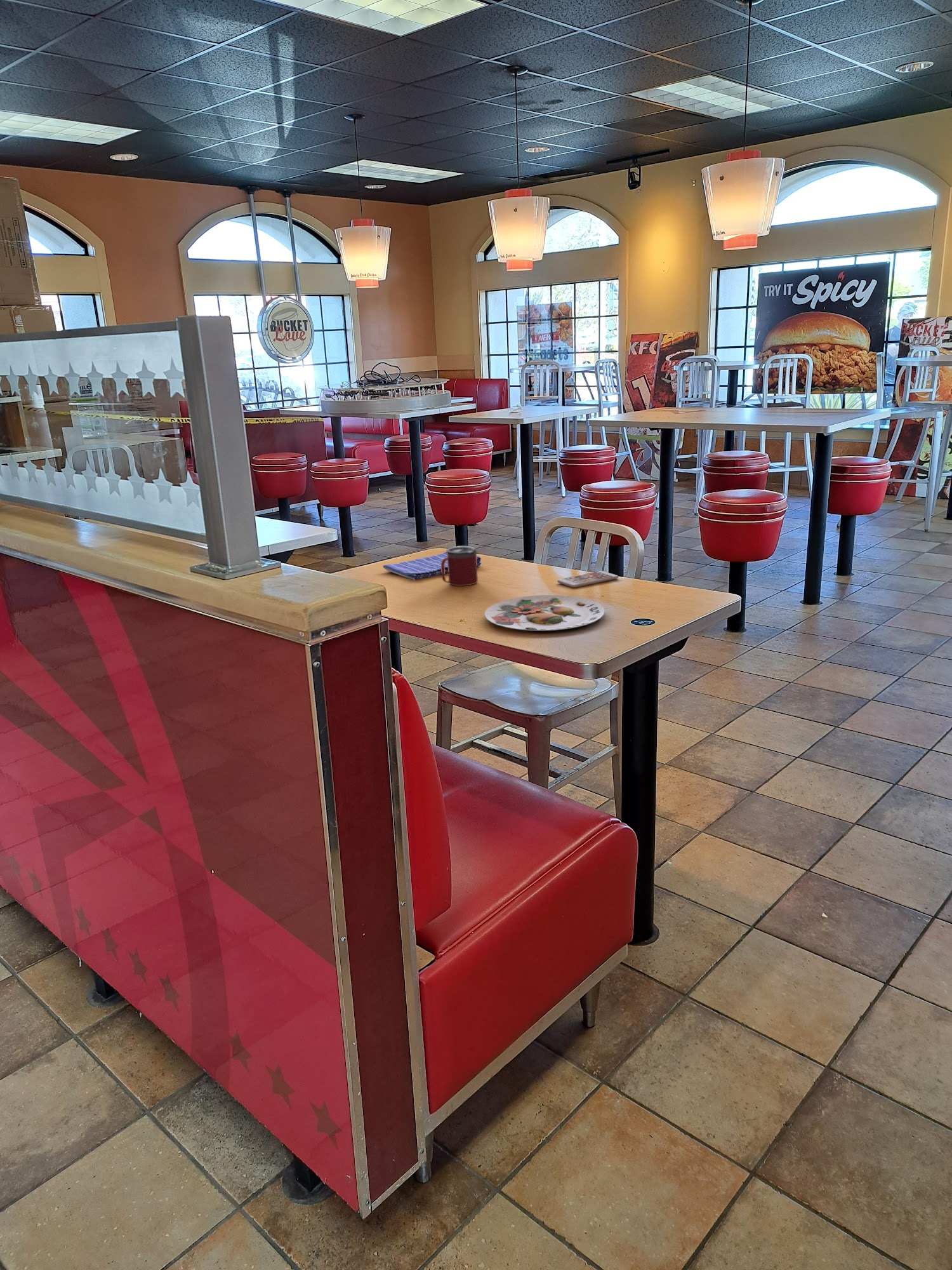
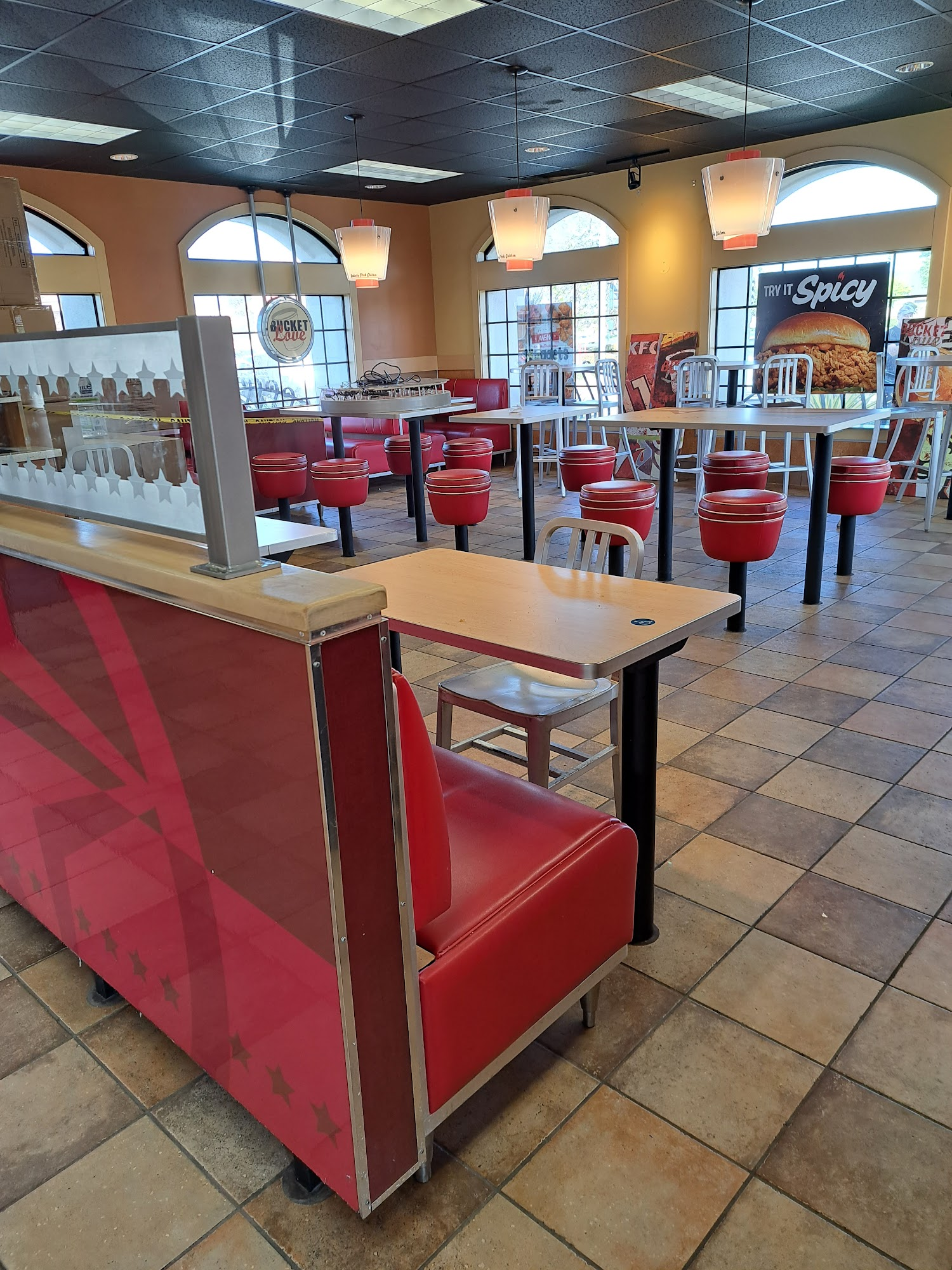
- beverage cup [441,545,479,587]
- smartphone [557,570,619,588]
- plate [484,594,605,632]
- dish towel [382,551,482,581]
